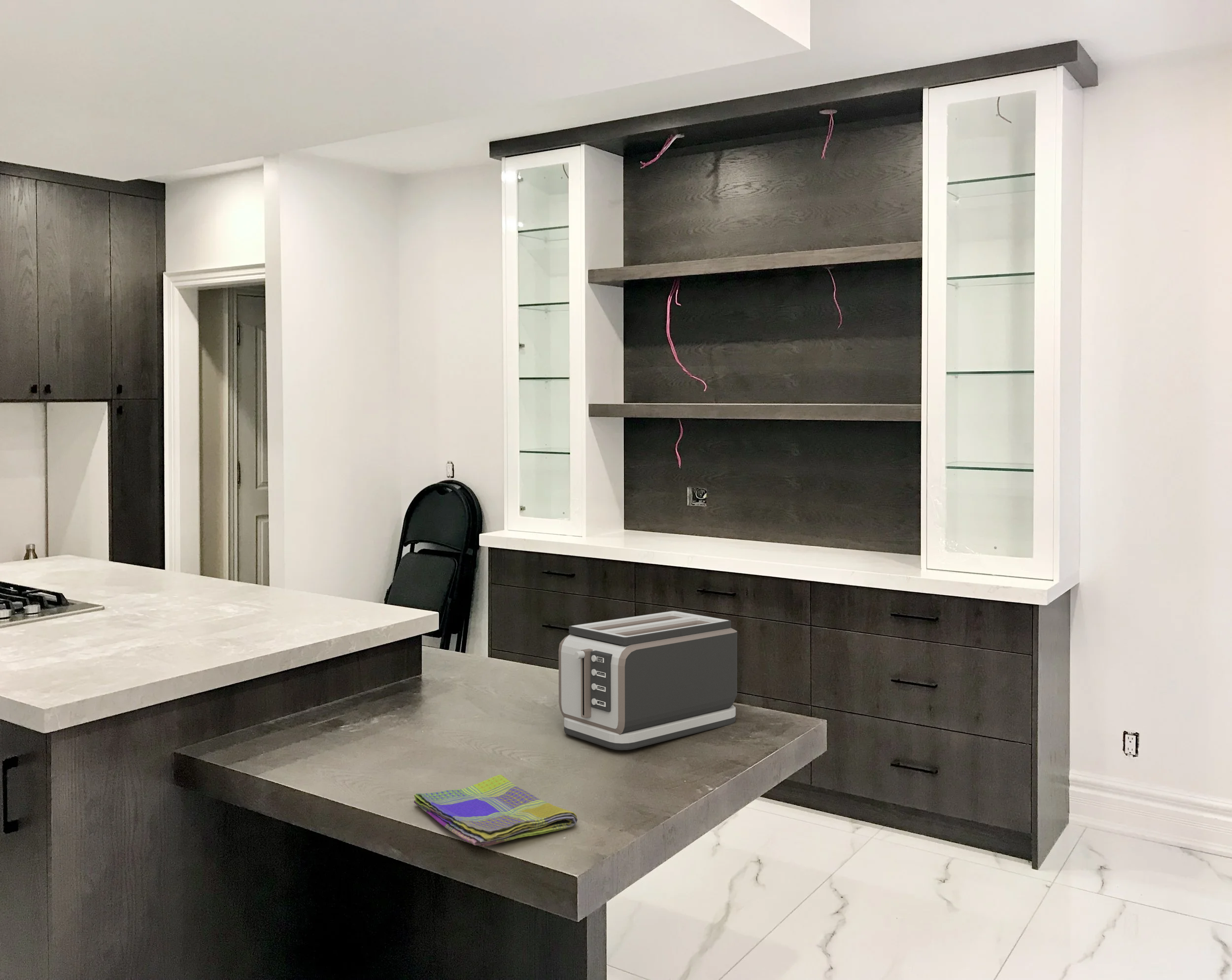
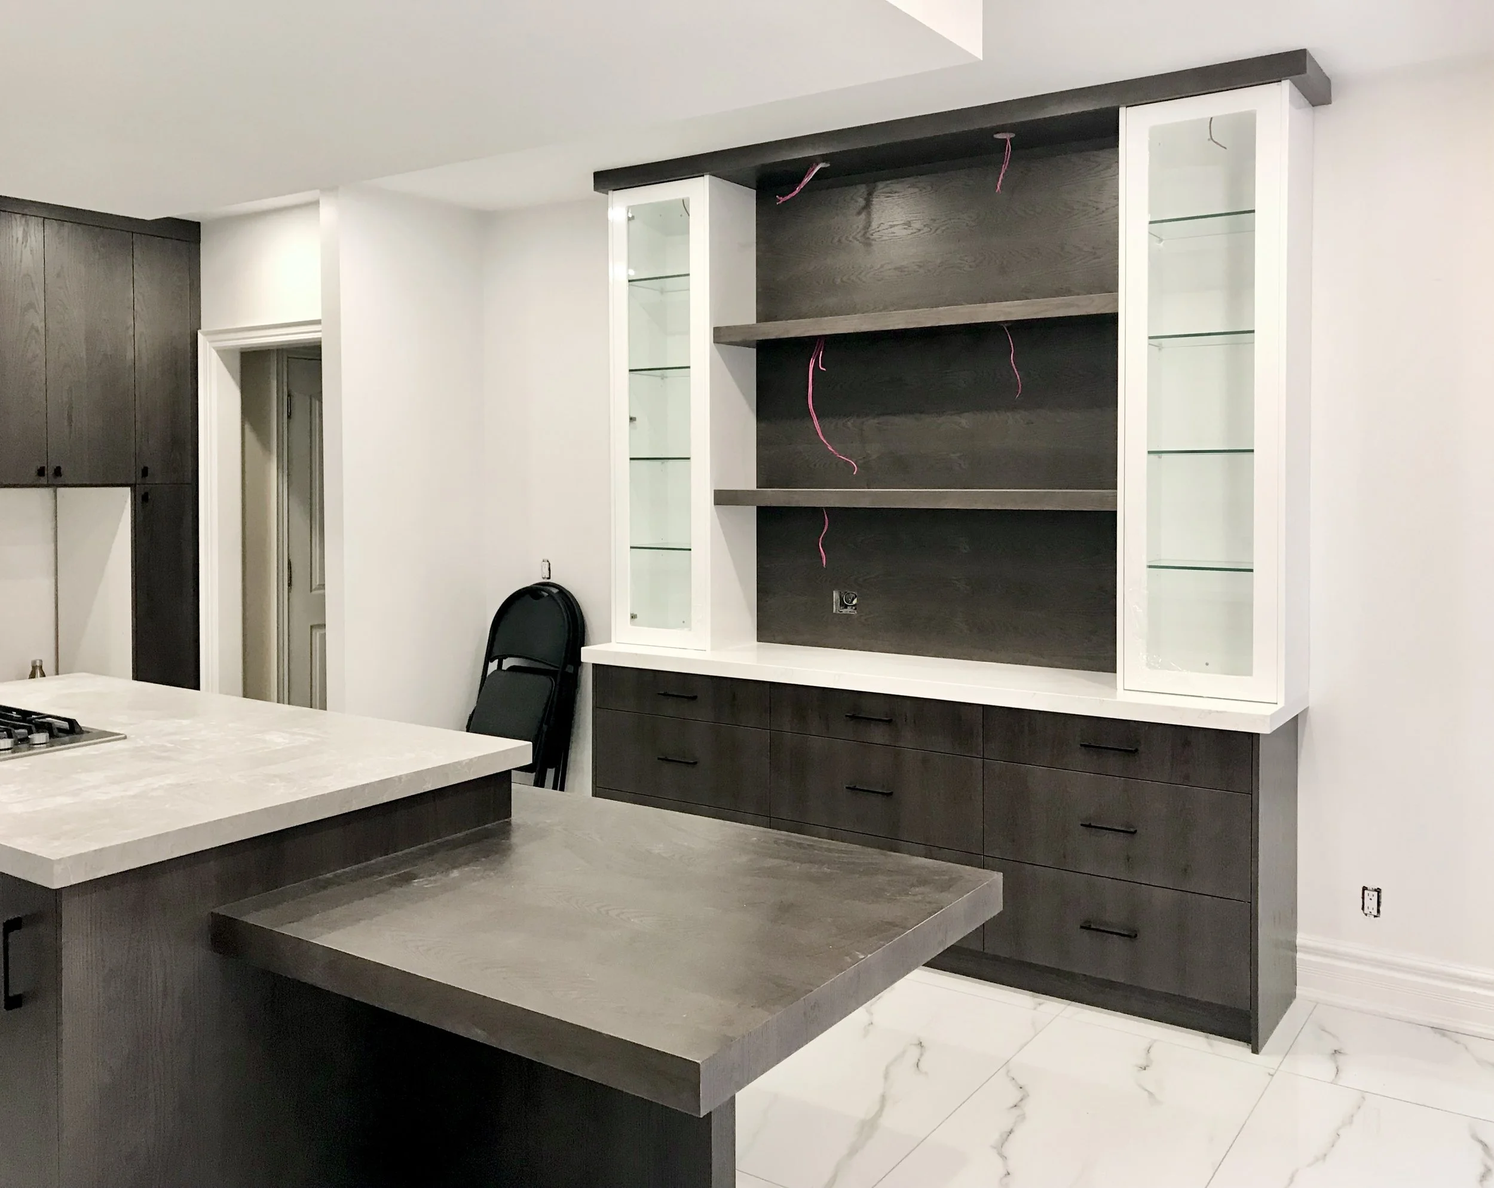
- dish towel [413,774,578,847]
- toaster [558,610,738,751]
